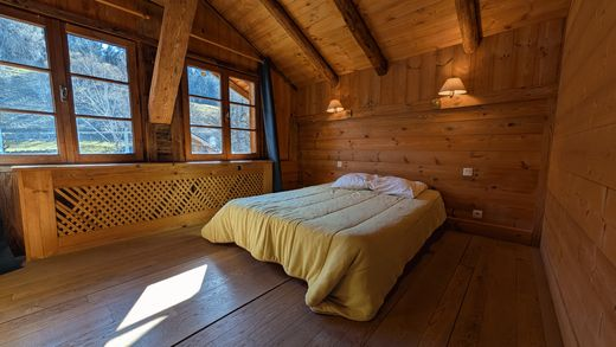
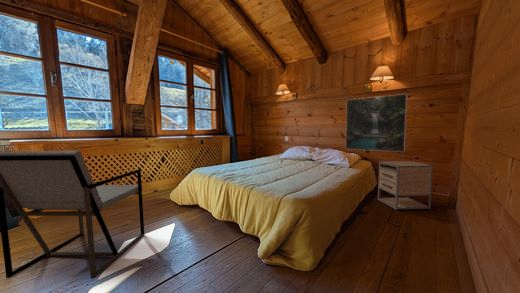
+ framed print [345,93,408,153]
+ nightstand [377,160,434,211]
+ armchair [0,150,145,280]
